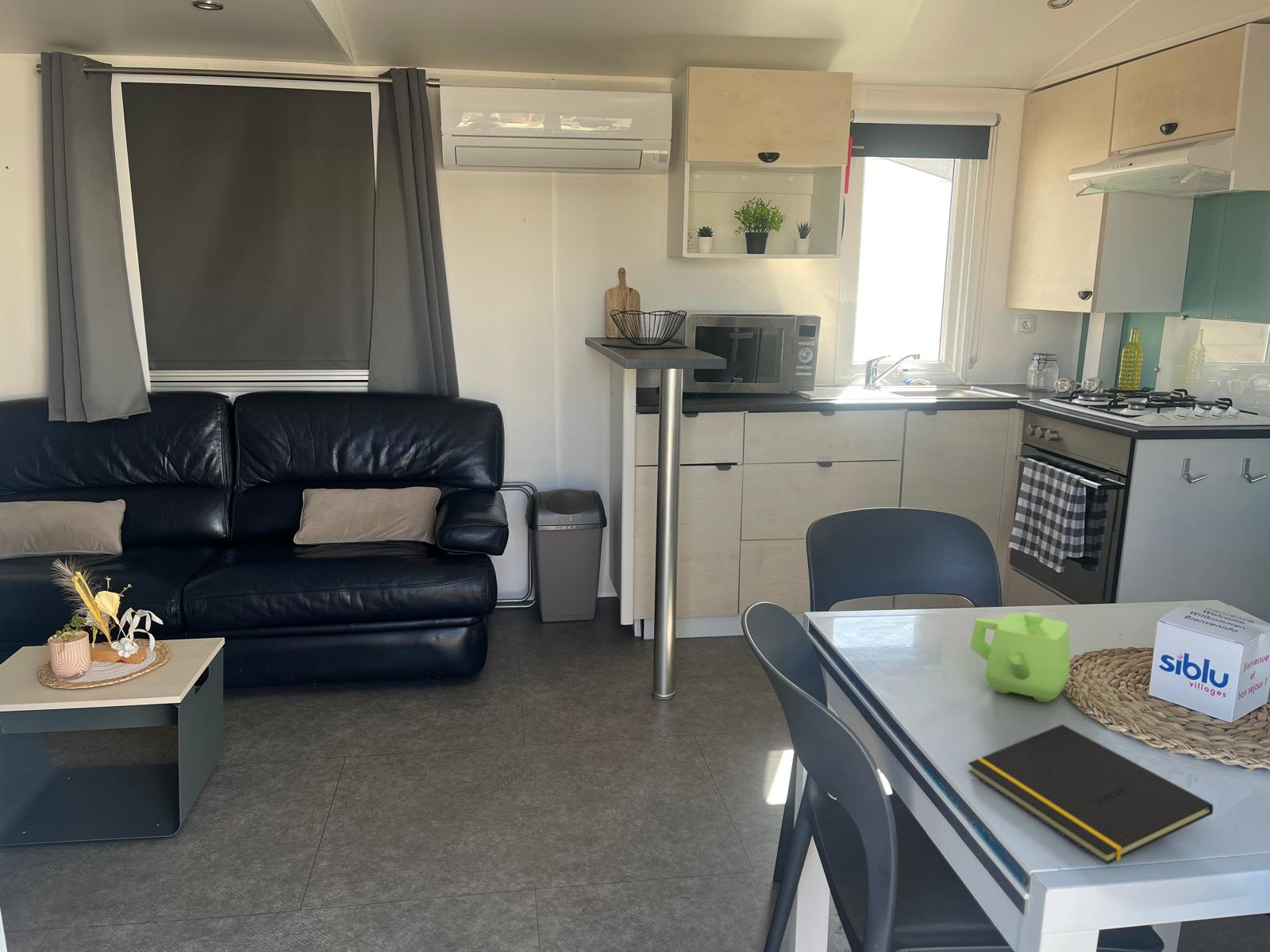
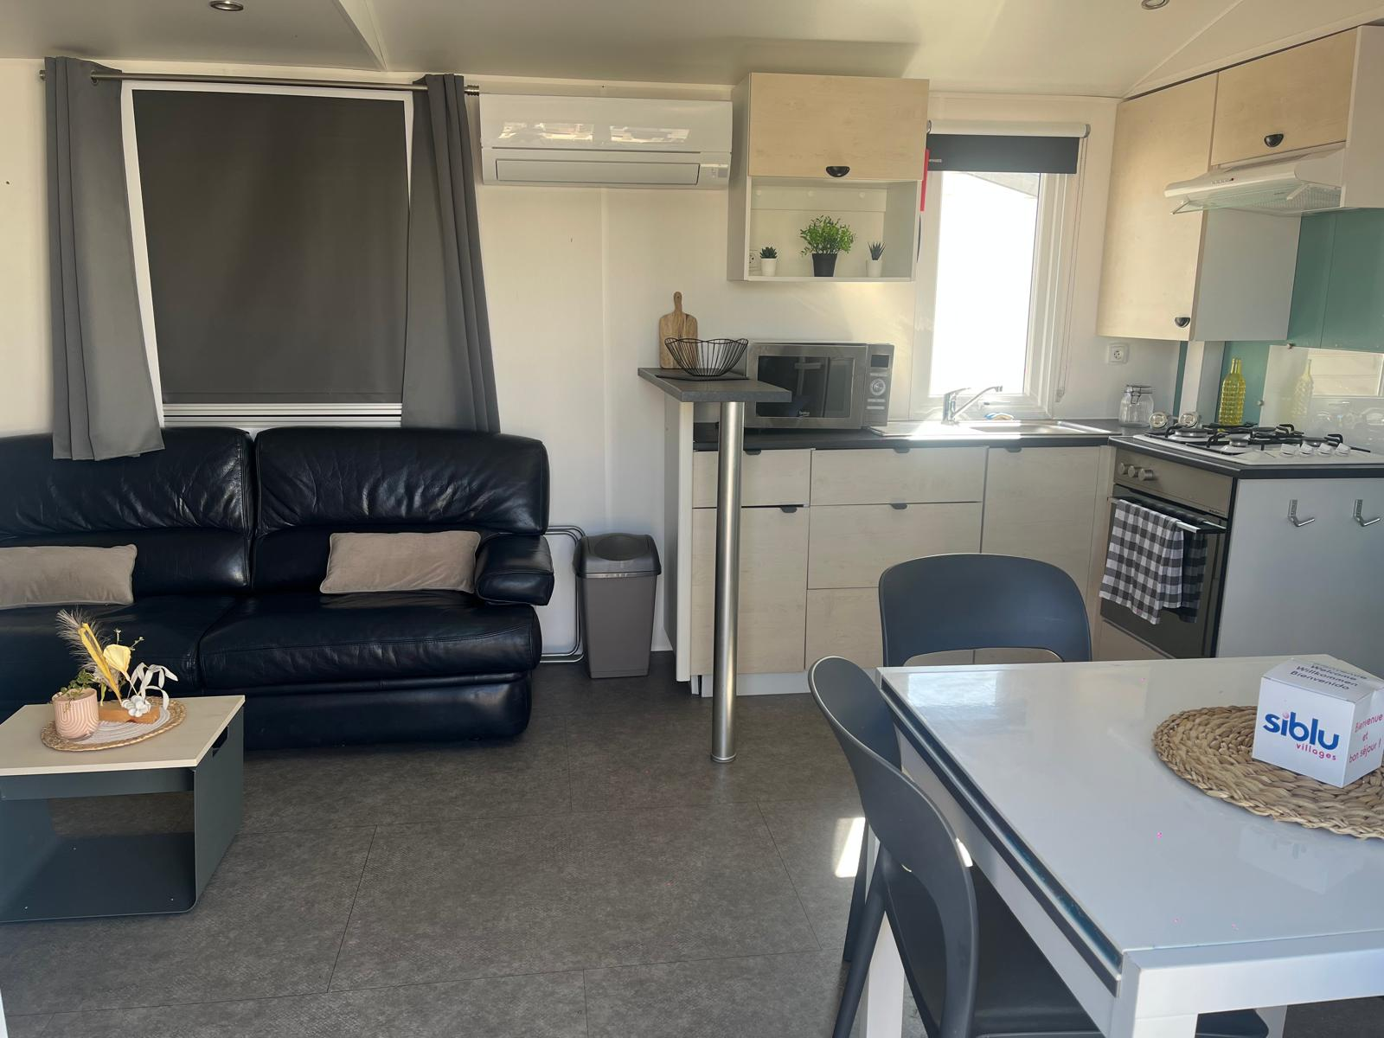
- notepad [968,724,1214,866]
- teapot [969,612,1071,703]
